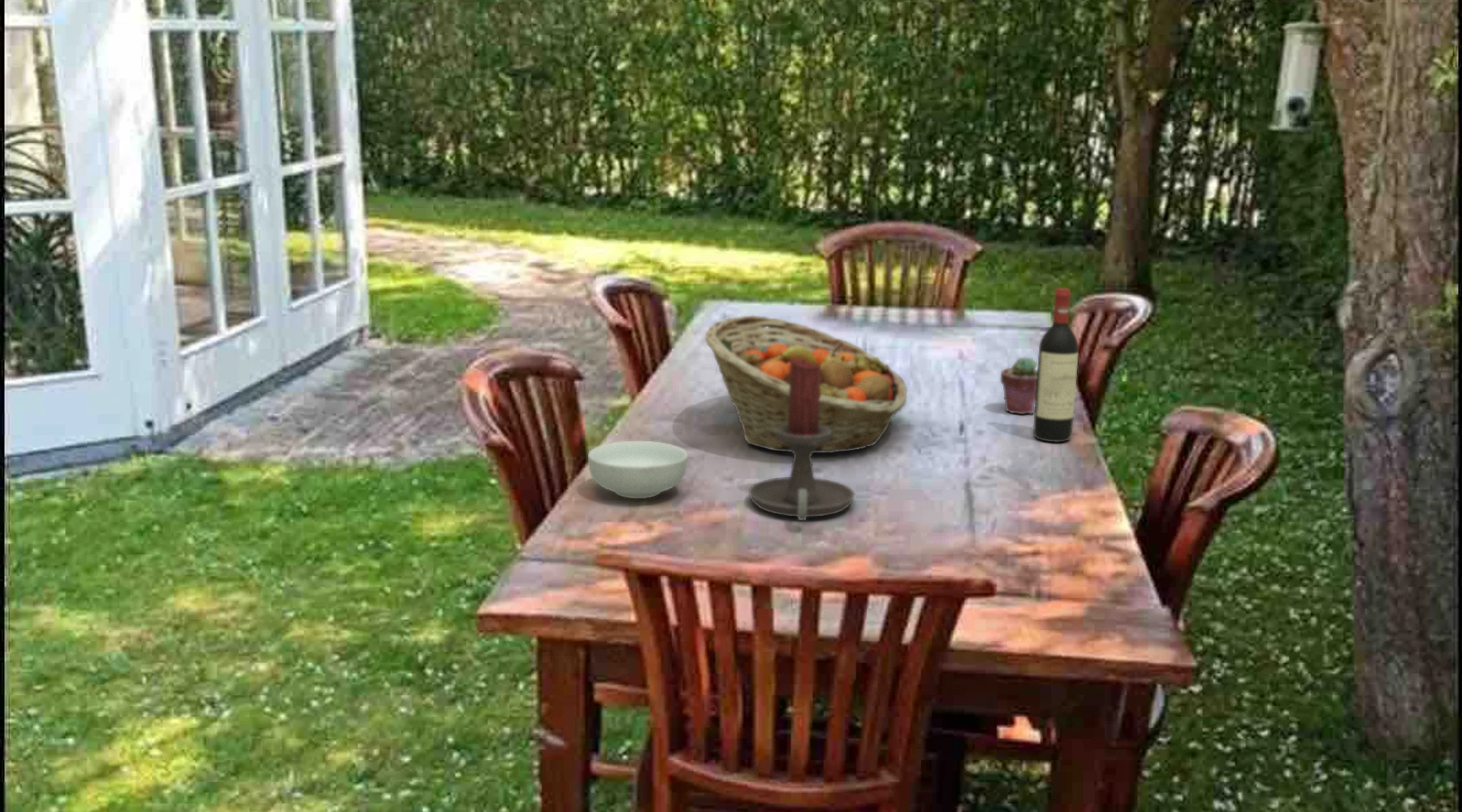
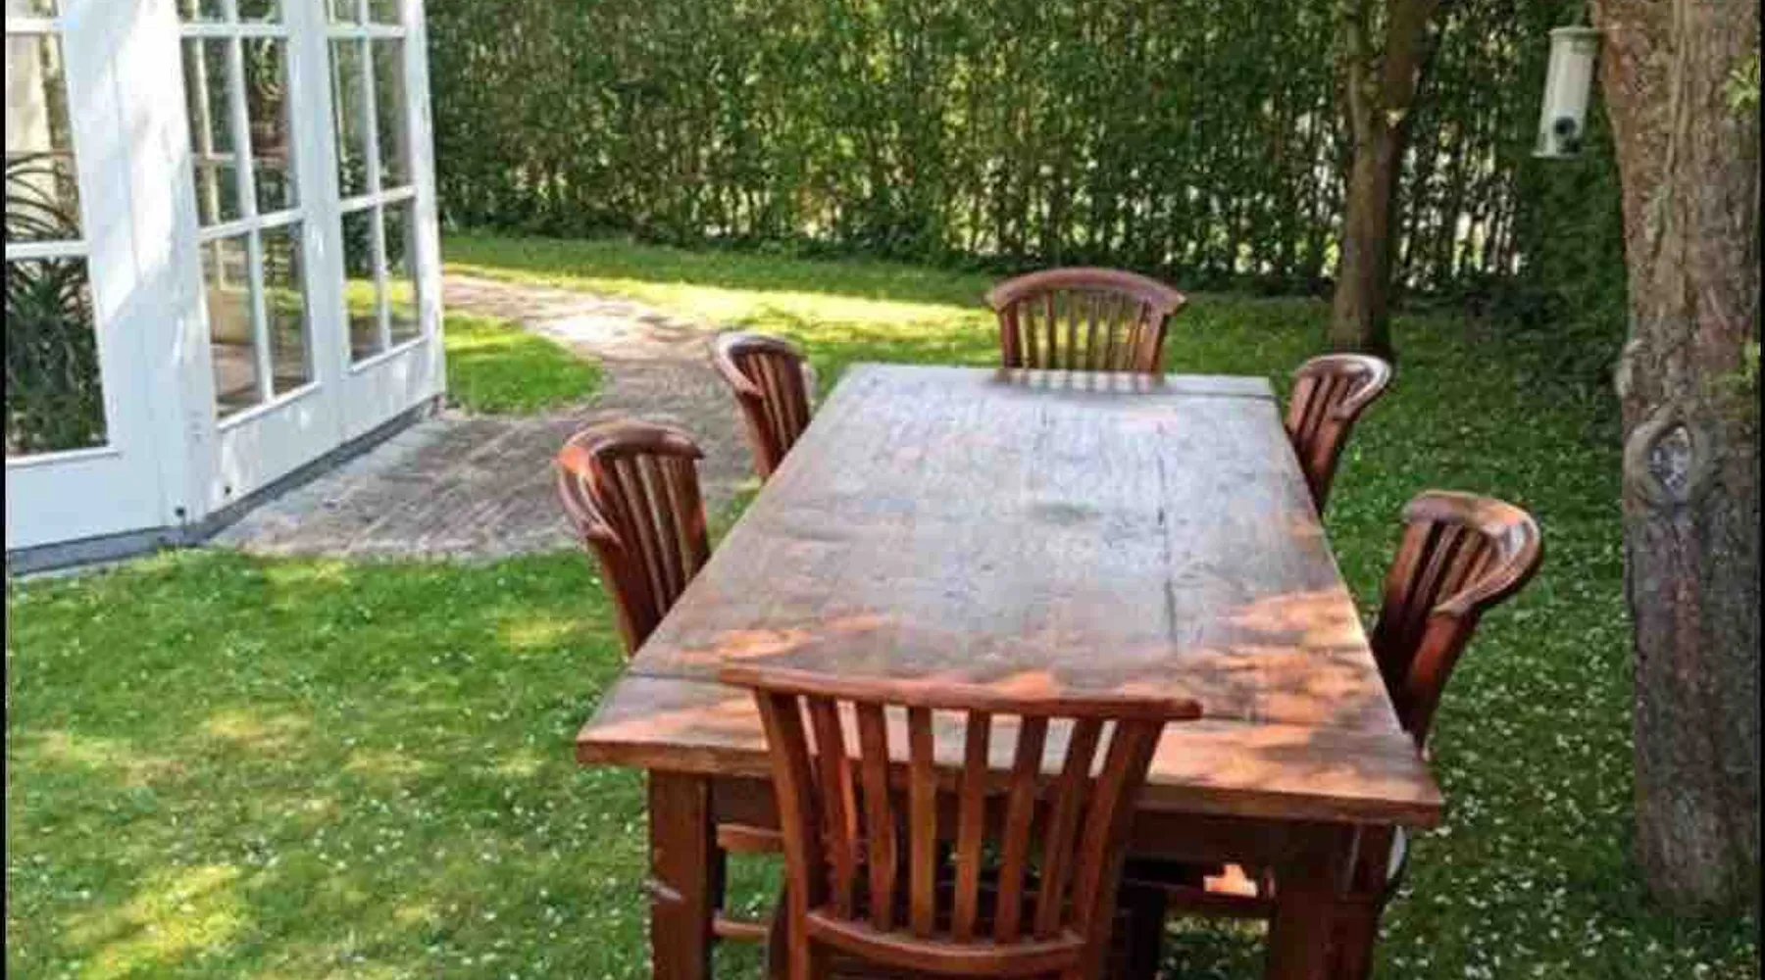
- fruit basket [704,314,909,454]
- cereal bowl [587,440,689,499]
- wine bottle [1032,287,1079,443]
- potted succulent [1000,356,1038,415]
- candle holder [747,358,856,521]
